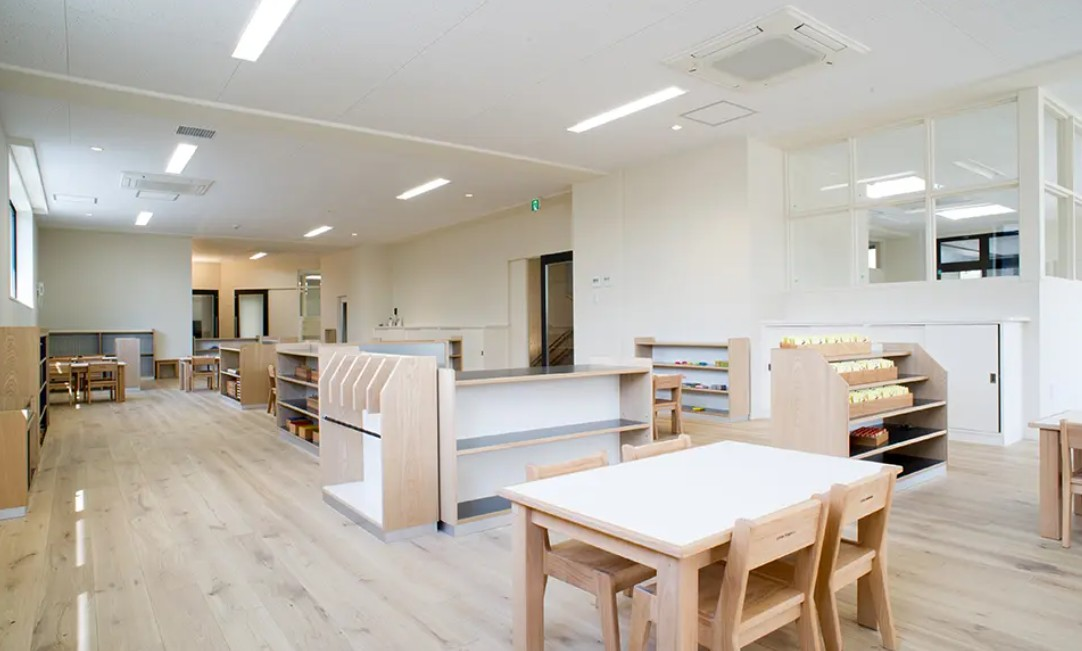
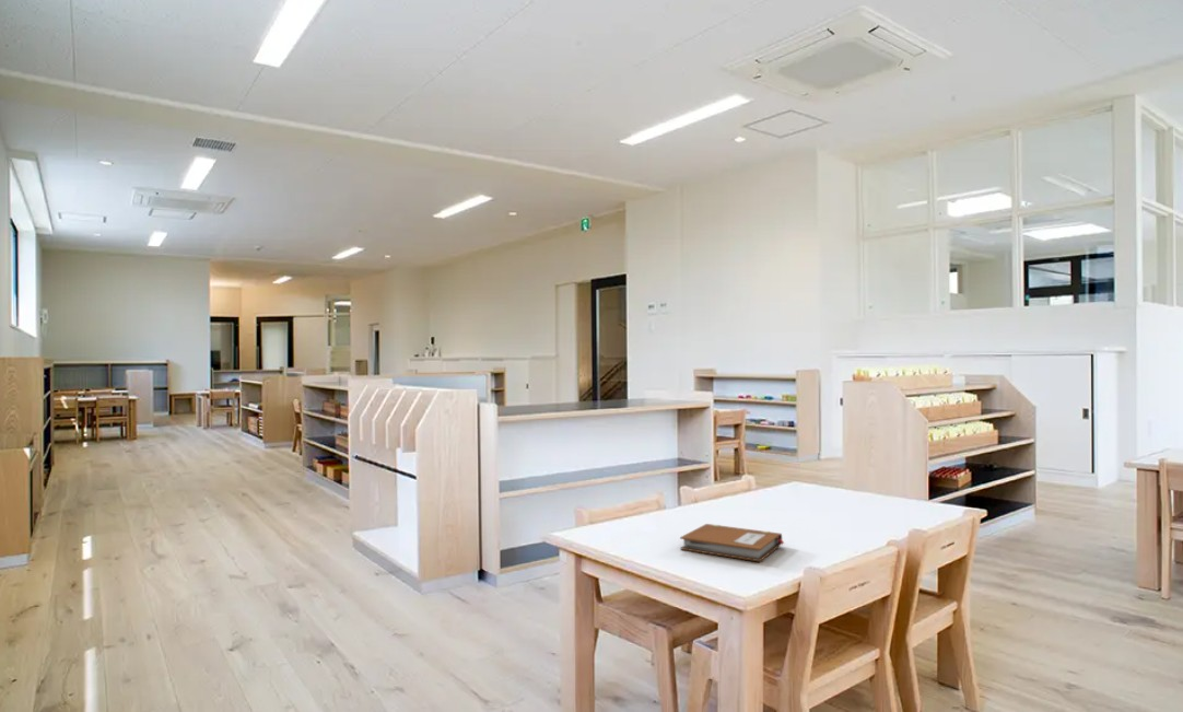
+ notebook [679,523,786,562]
